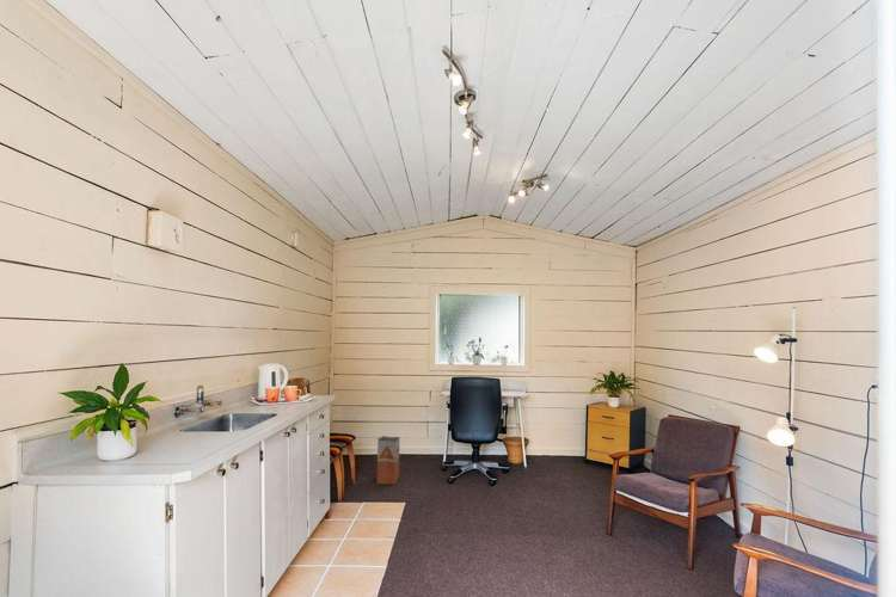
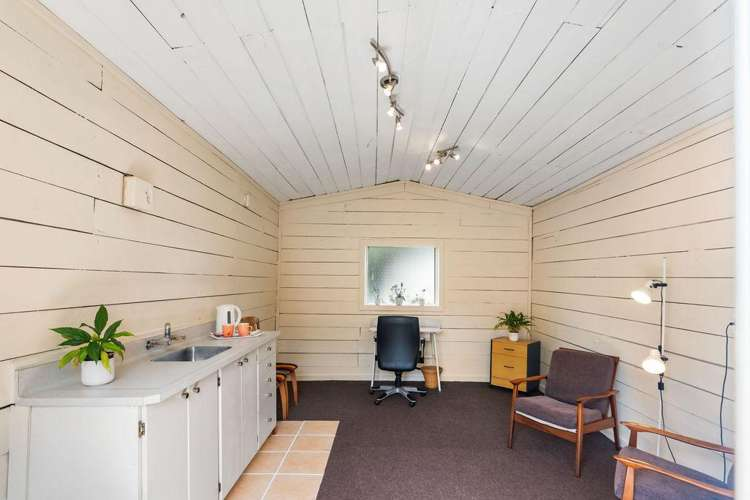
- waste bin [375,435,401,486]
